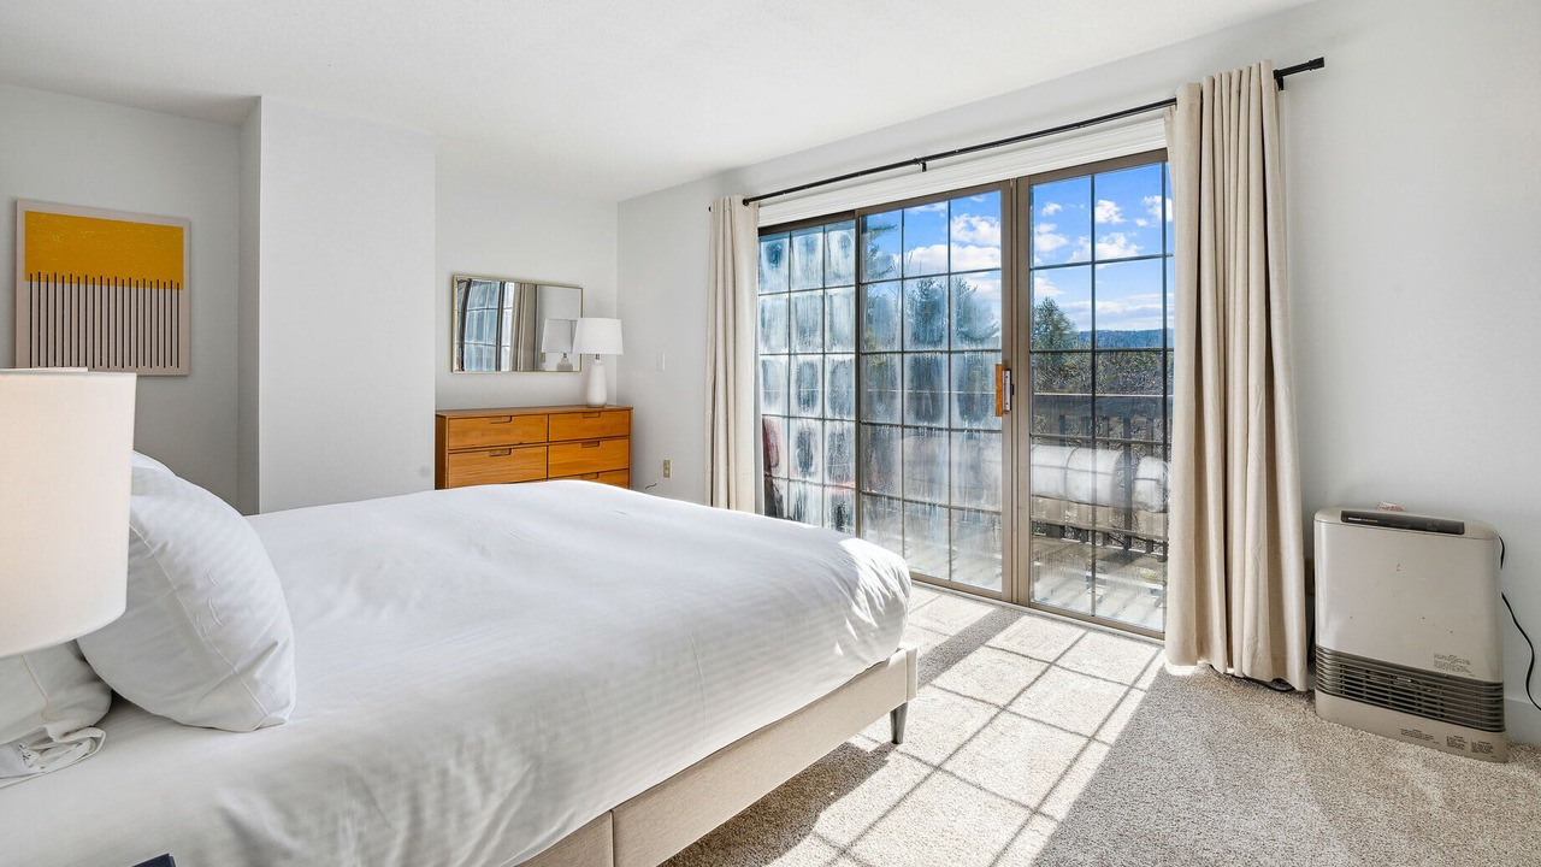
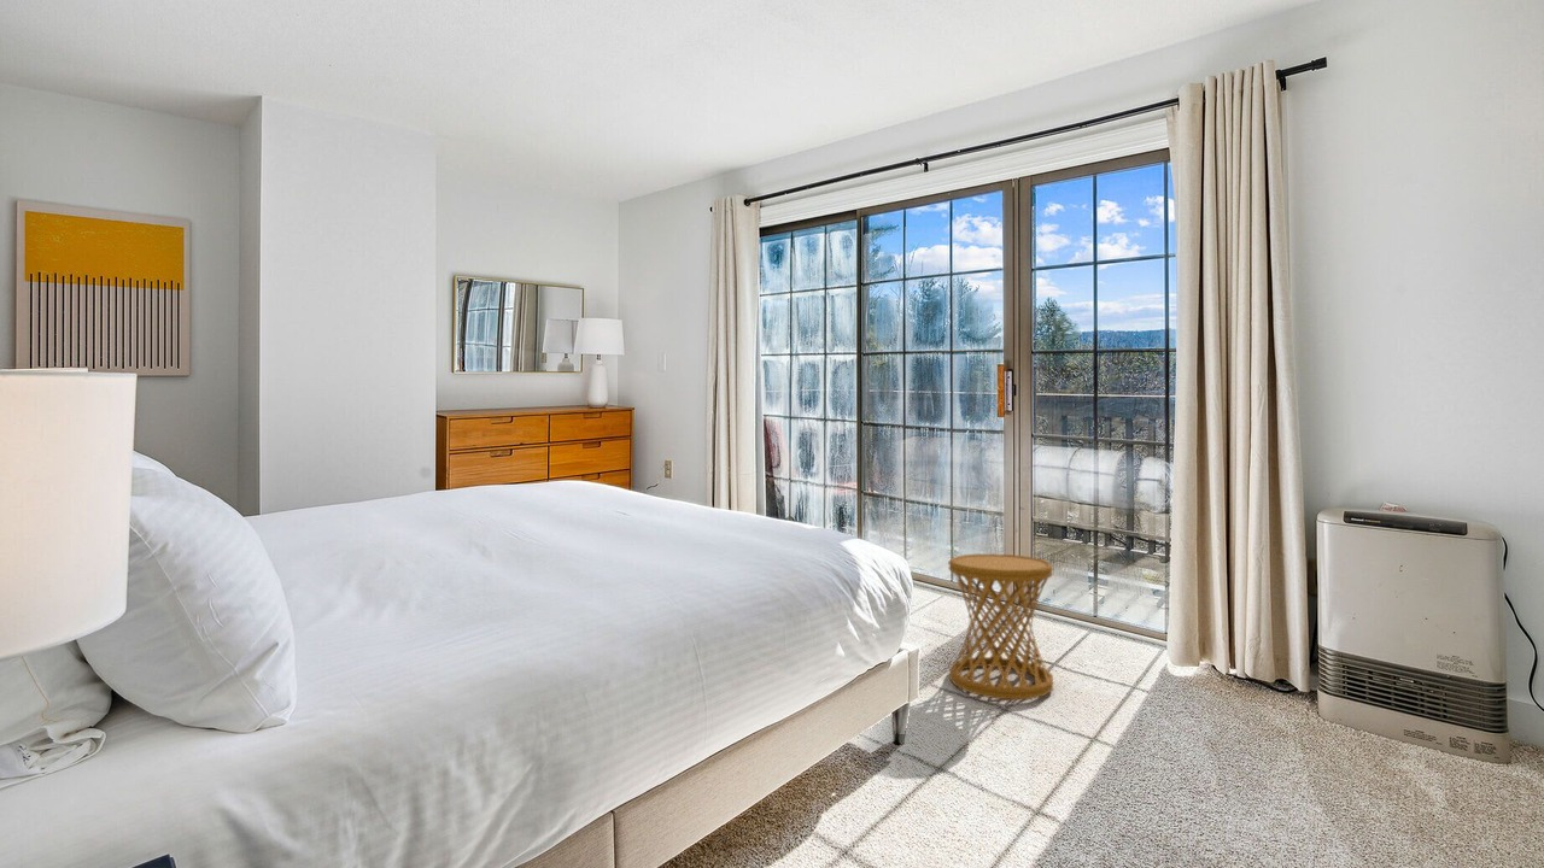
+ side table [948,552,1054,700]
